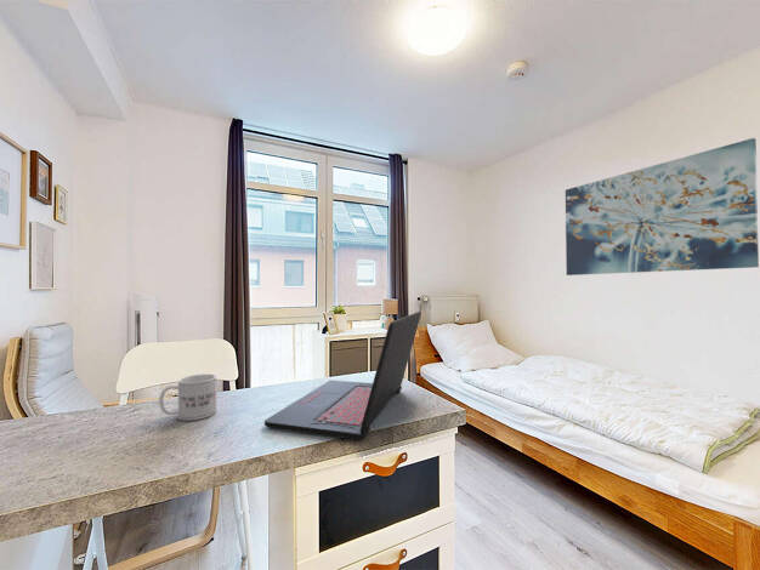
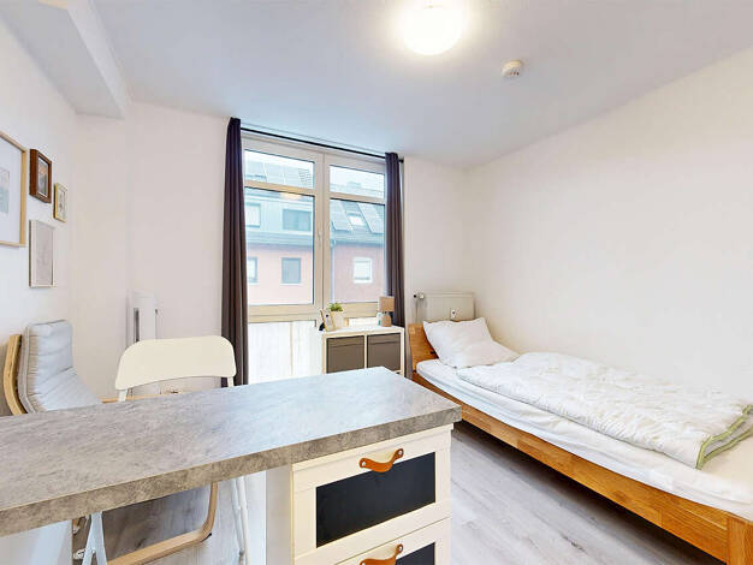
- laptop [263,310,422,440]
- mug [158,374,217,422]
- wall art [565,137,760,277]
